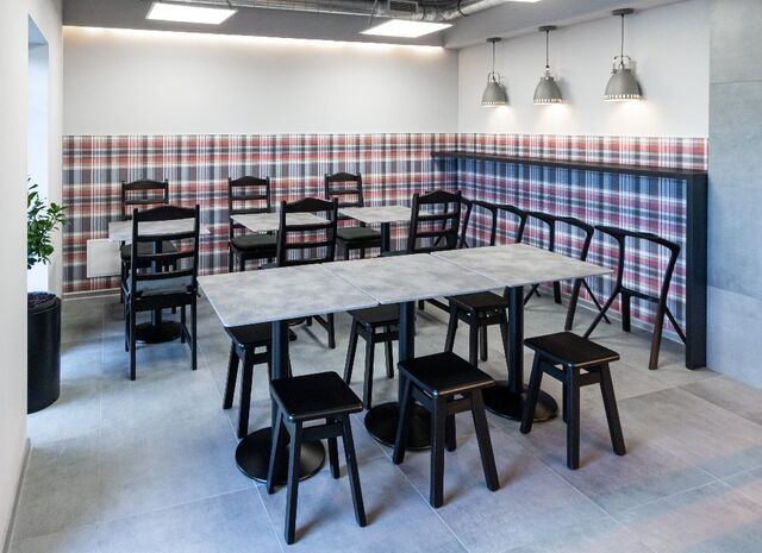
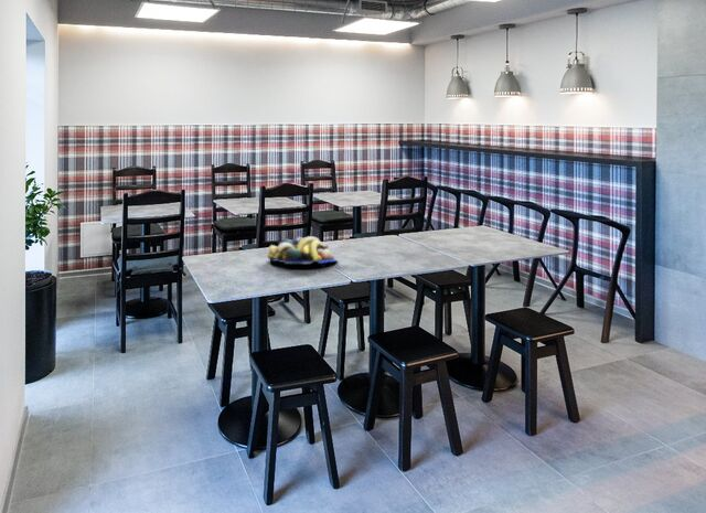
+ fruit bowl [267,235,339,265]
